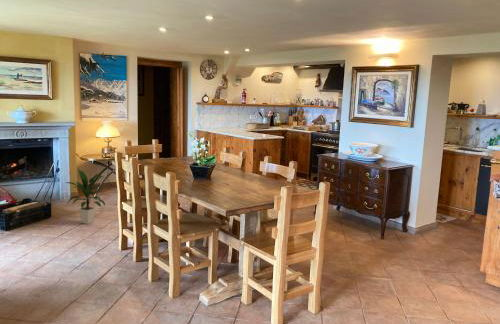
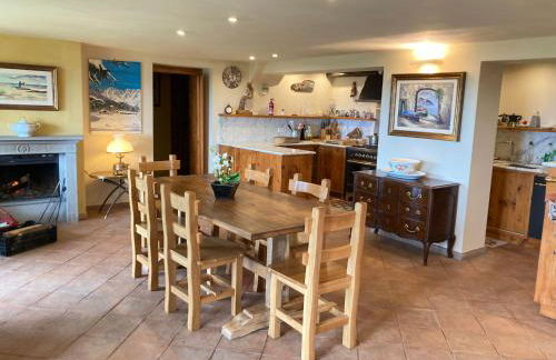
- indoor plant [65,168,106,225]
